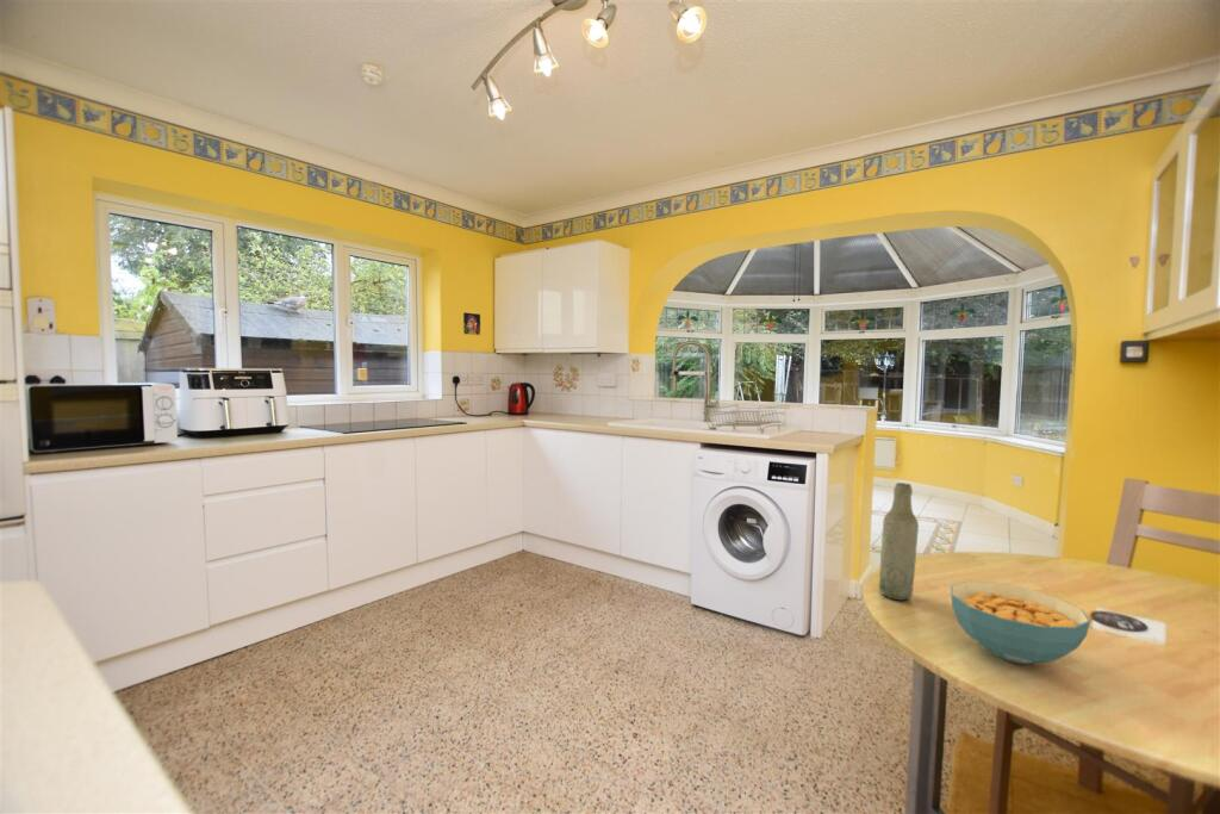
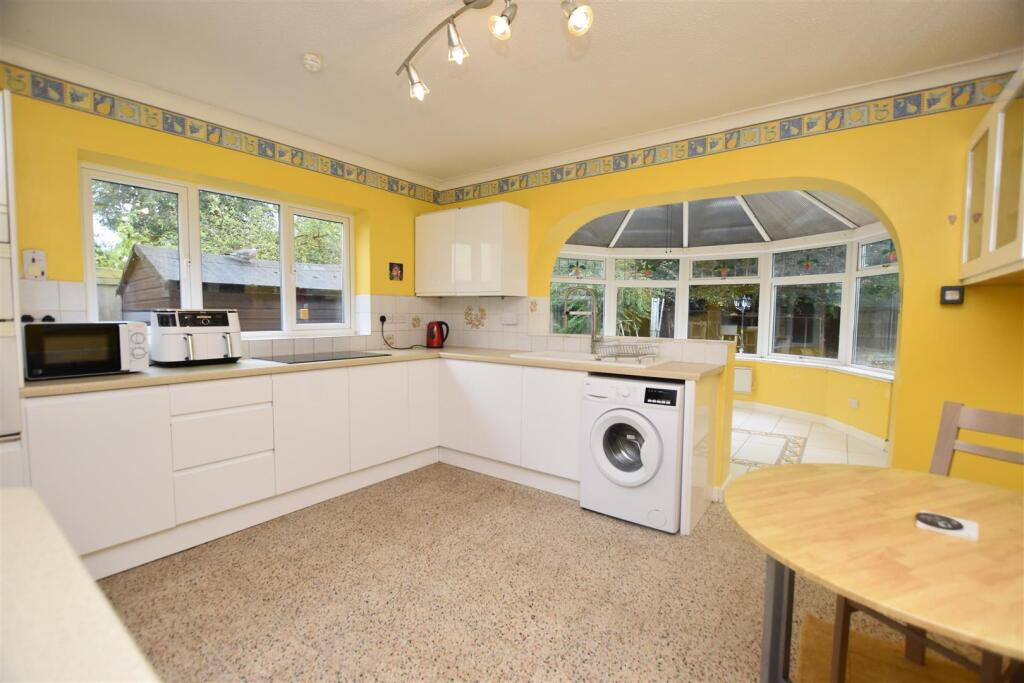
- bottle [878,481,920,601]
- cereal bowl [950,580,1091,665]
